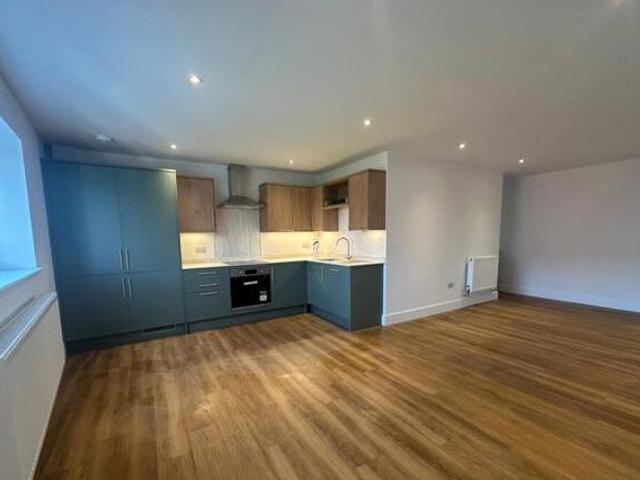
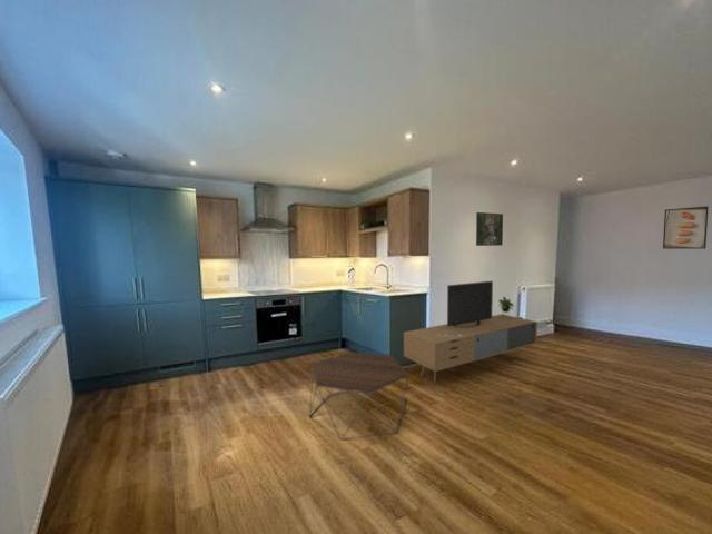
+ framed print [662,206,710,250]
+ media console [403,280,538,384]
+ coffee table [308,350,409,442]
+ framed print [475,211,504,247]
